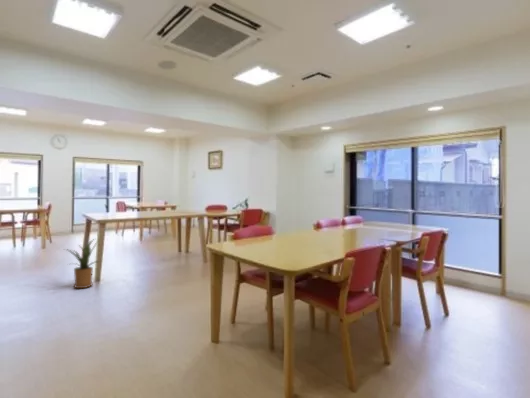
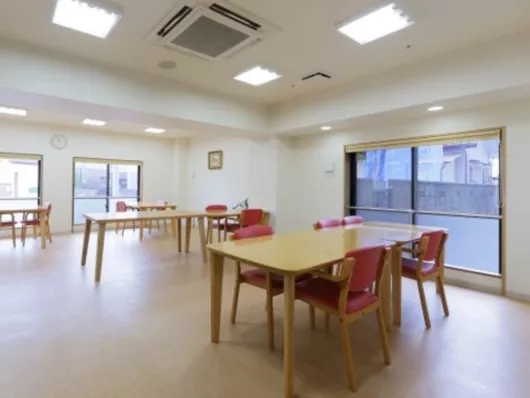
- house plant [64,238,102,289]
